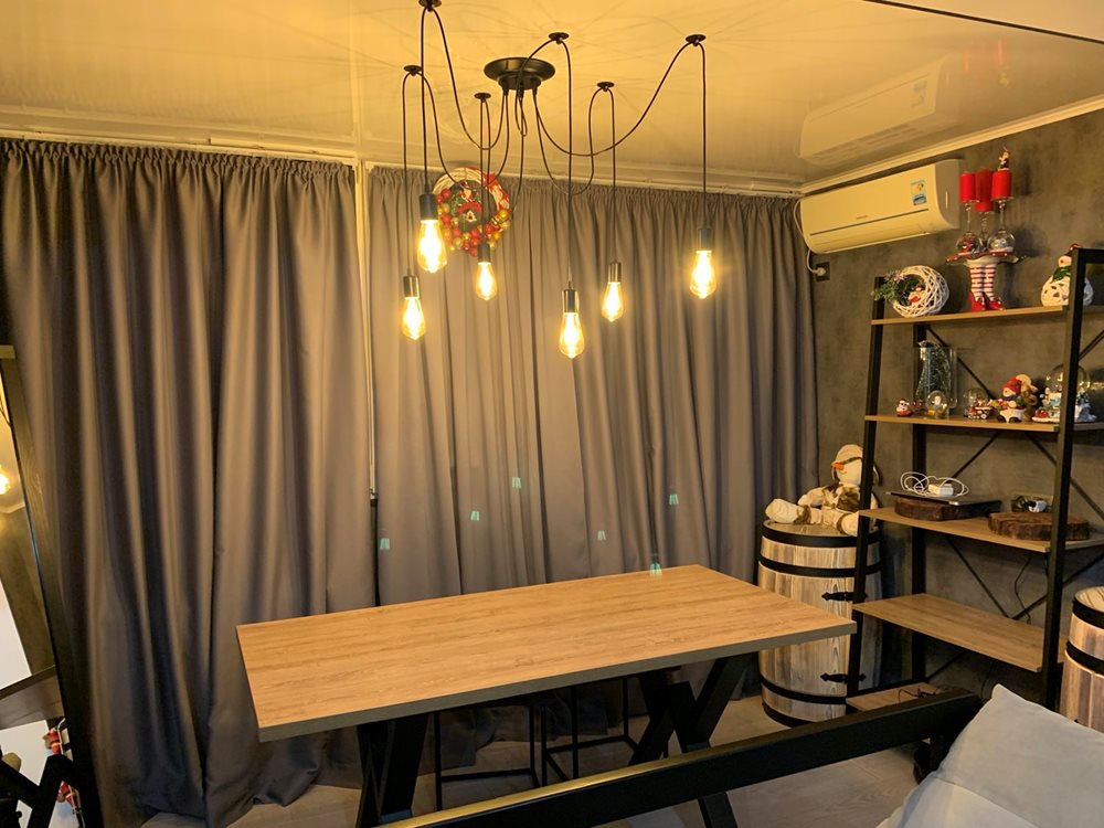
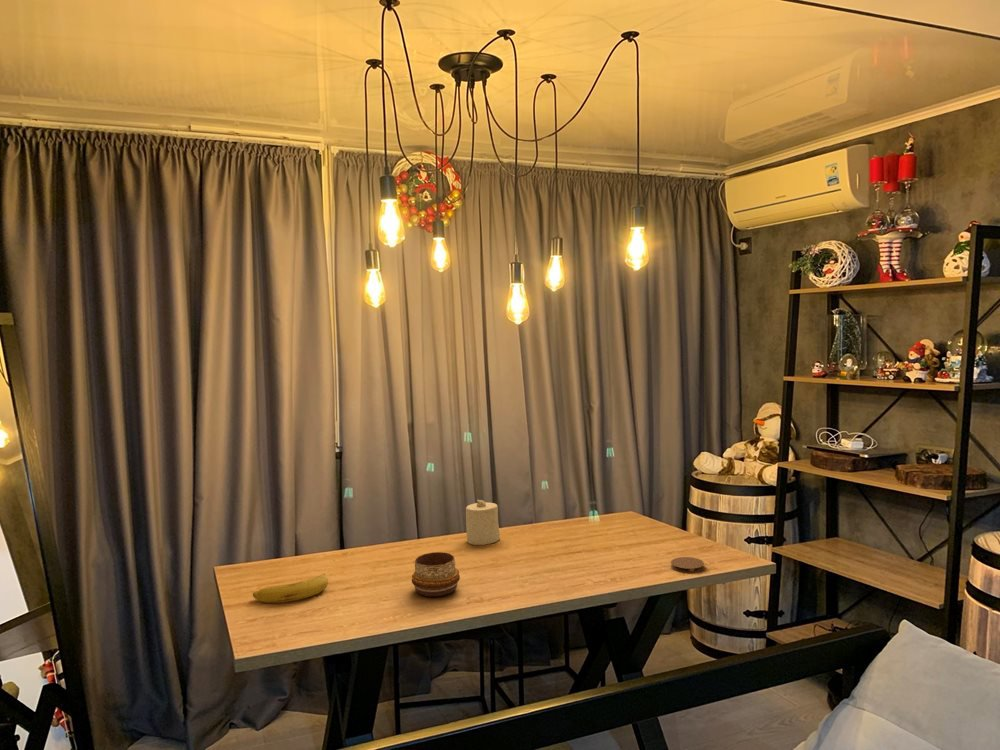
+ fruit [252,572,329,604]
+ coaster [670,556,705,574]
+ candle [465,499,501,546]
+ decorative bowl [411,551,461,598]
